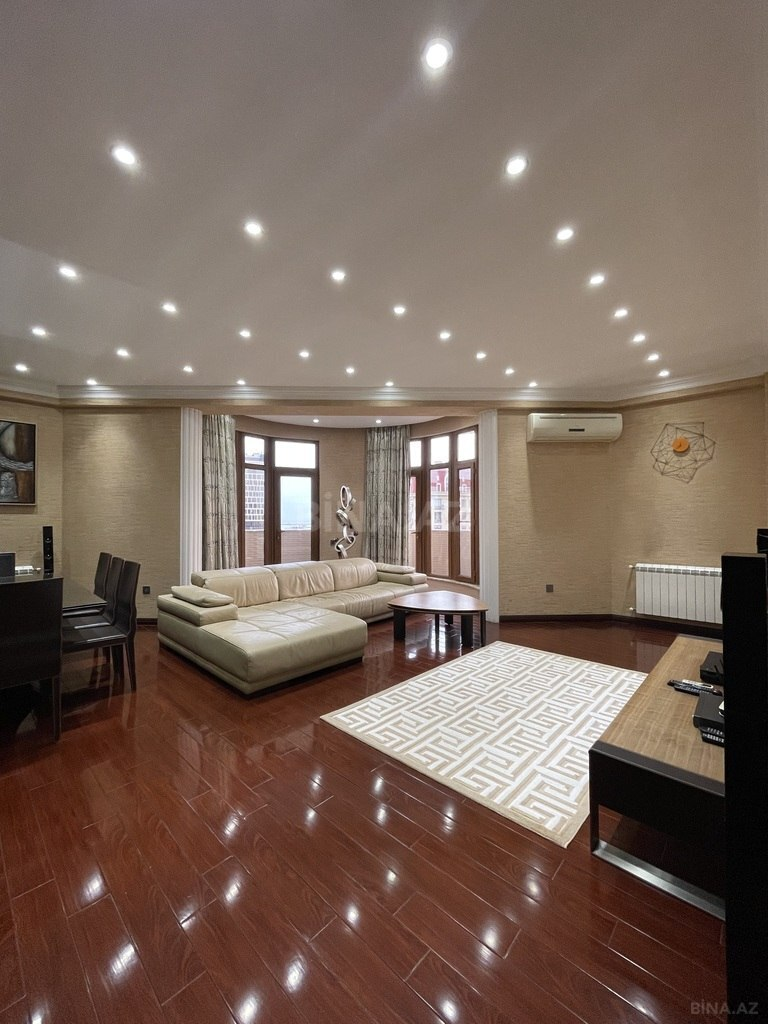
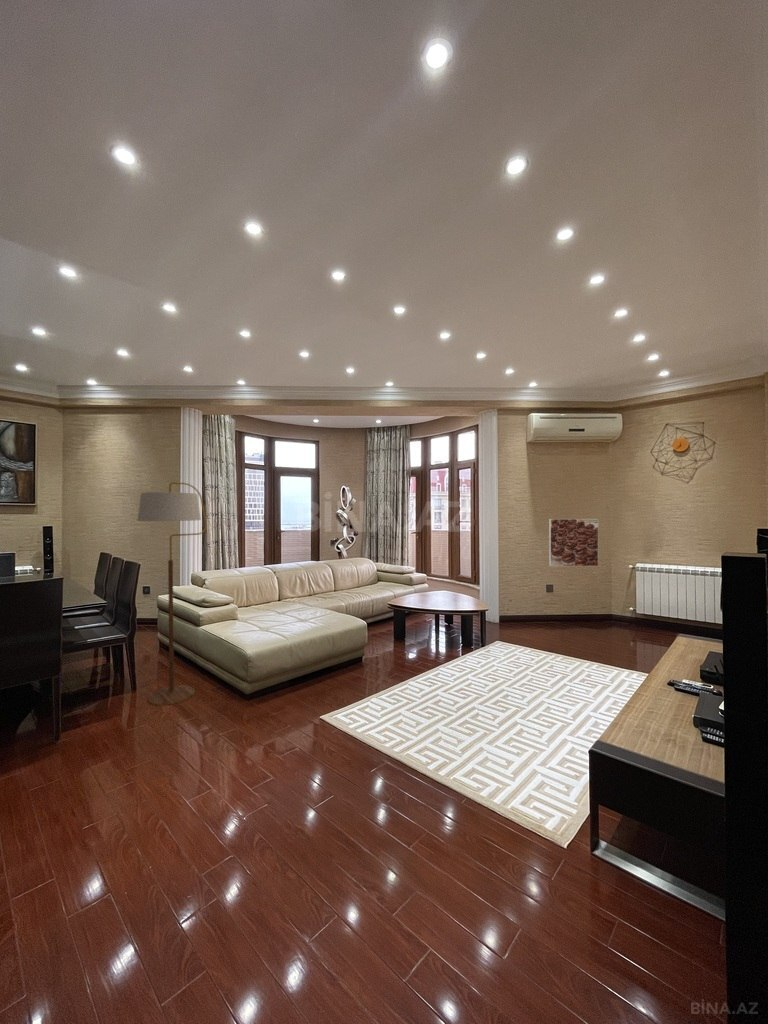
+ floor lamp [136,481,208,707]
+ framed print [548,518,599,567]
